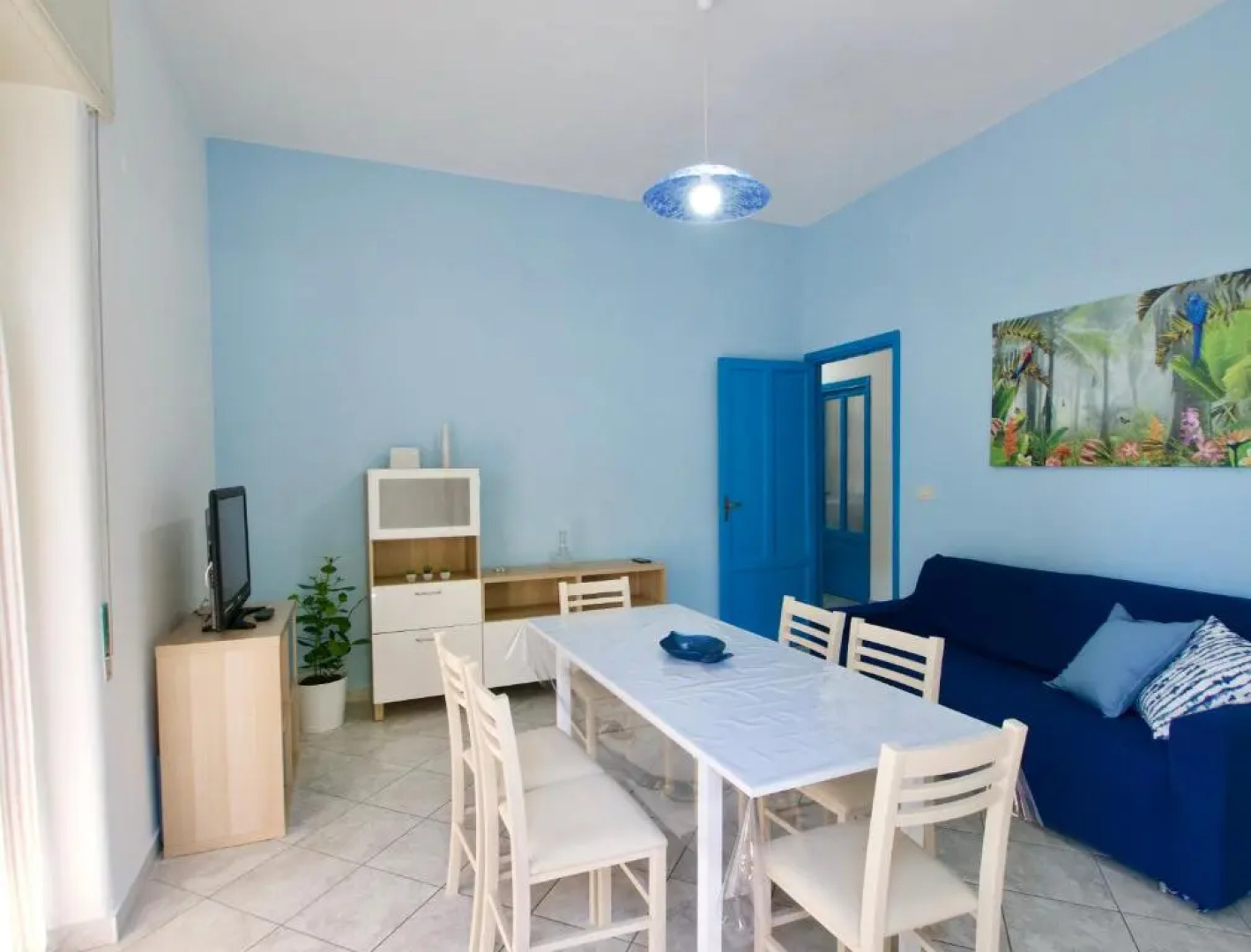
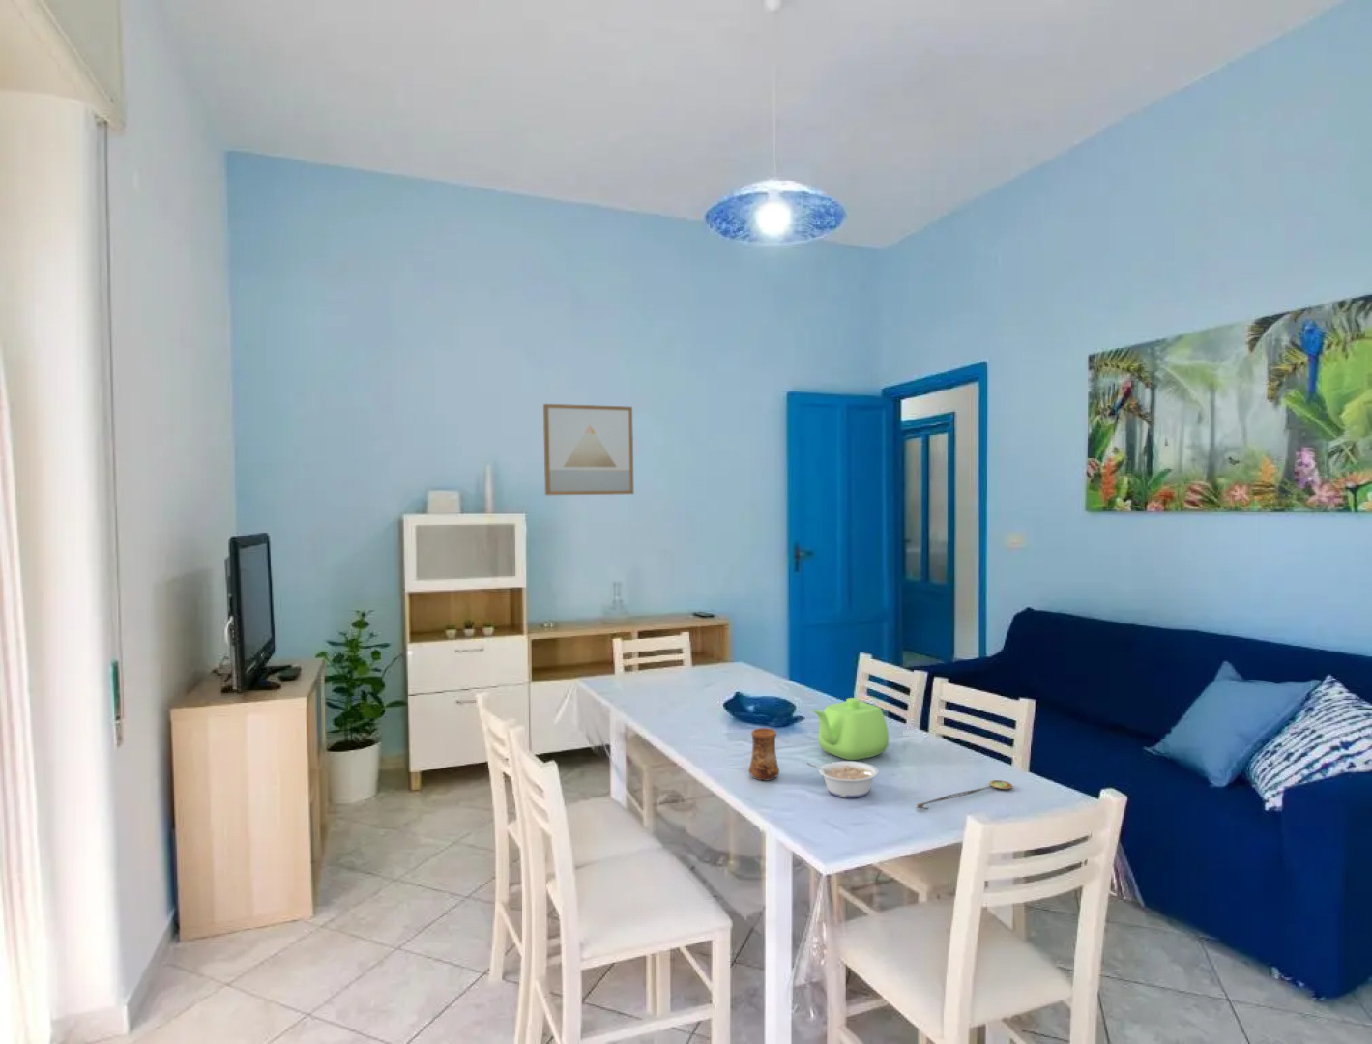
+ wall art [543,404,635,496]
+ cup [747,727,780,782]
+ teapot [812,697,889,761]
+ pendant necklace [916,779,1013,810]
+ legume [806,760,880,799]
